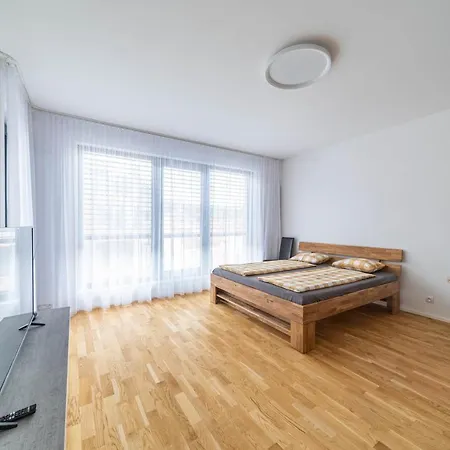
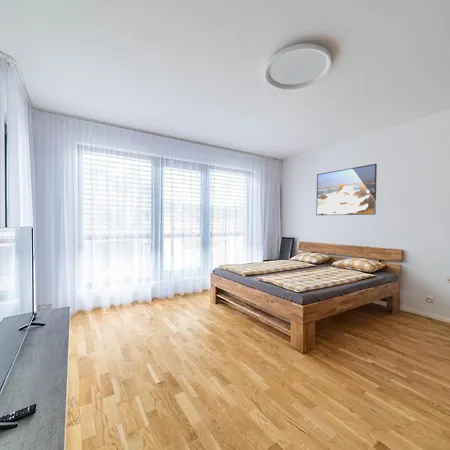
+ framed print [315,163,378,216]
